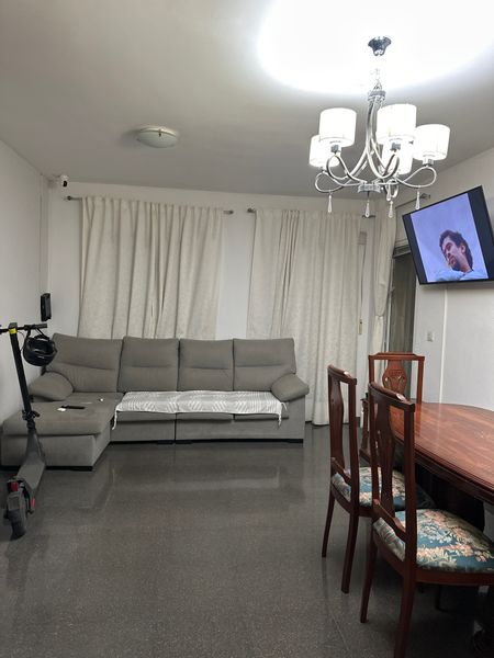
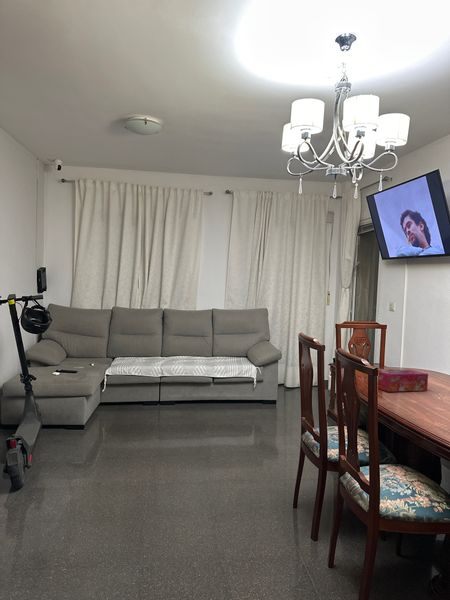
+ tissue box [377,368,429,393]
